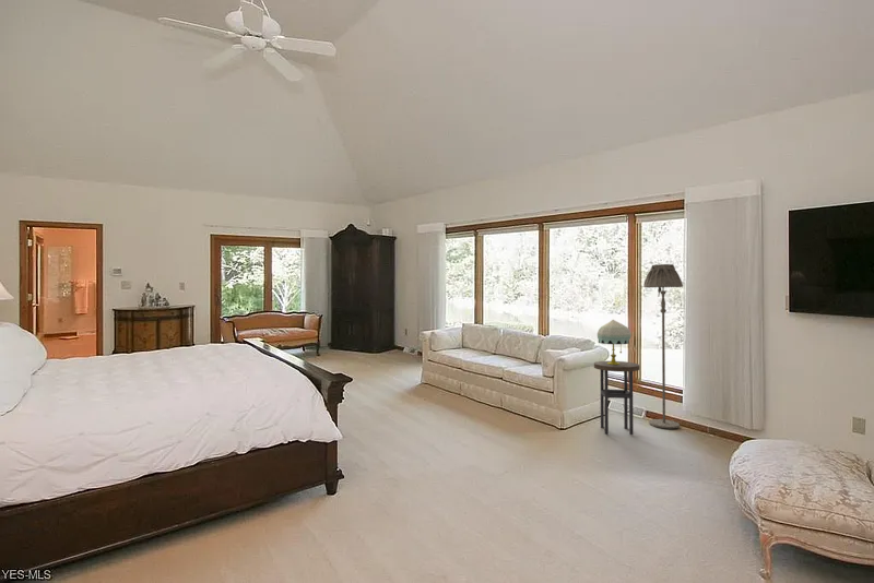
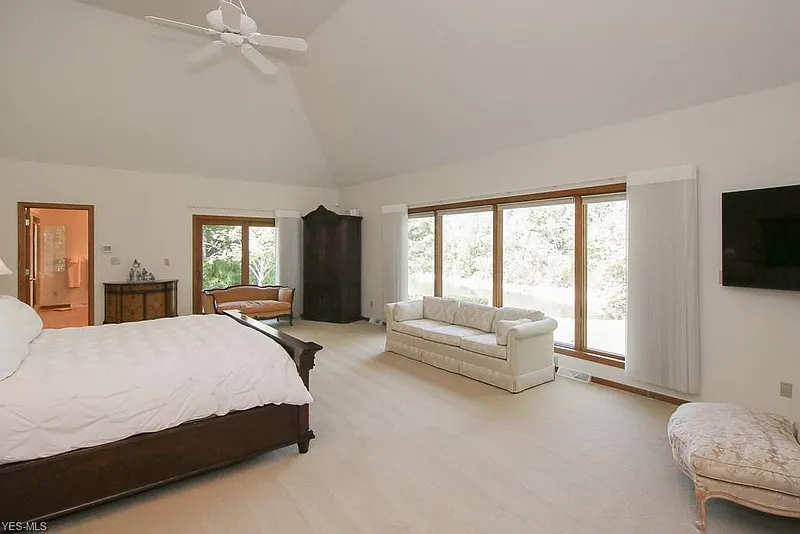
- table lamp [597,319,633,365]
- floor lamp [642,263,684,429]
- side table [593,360,640,436]
